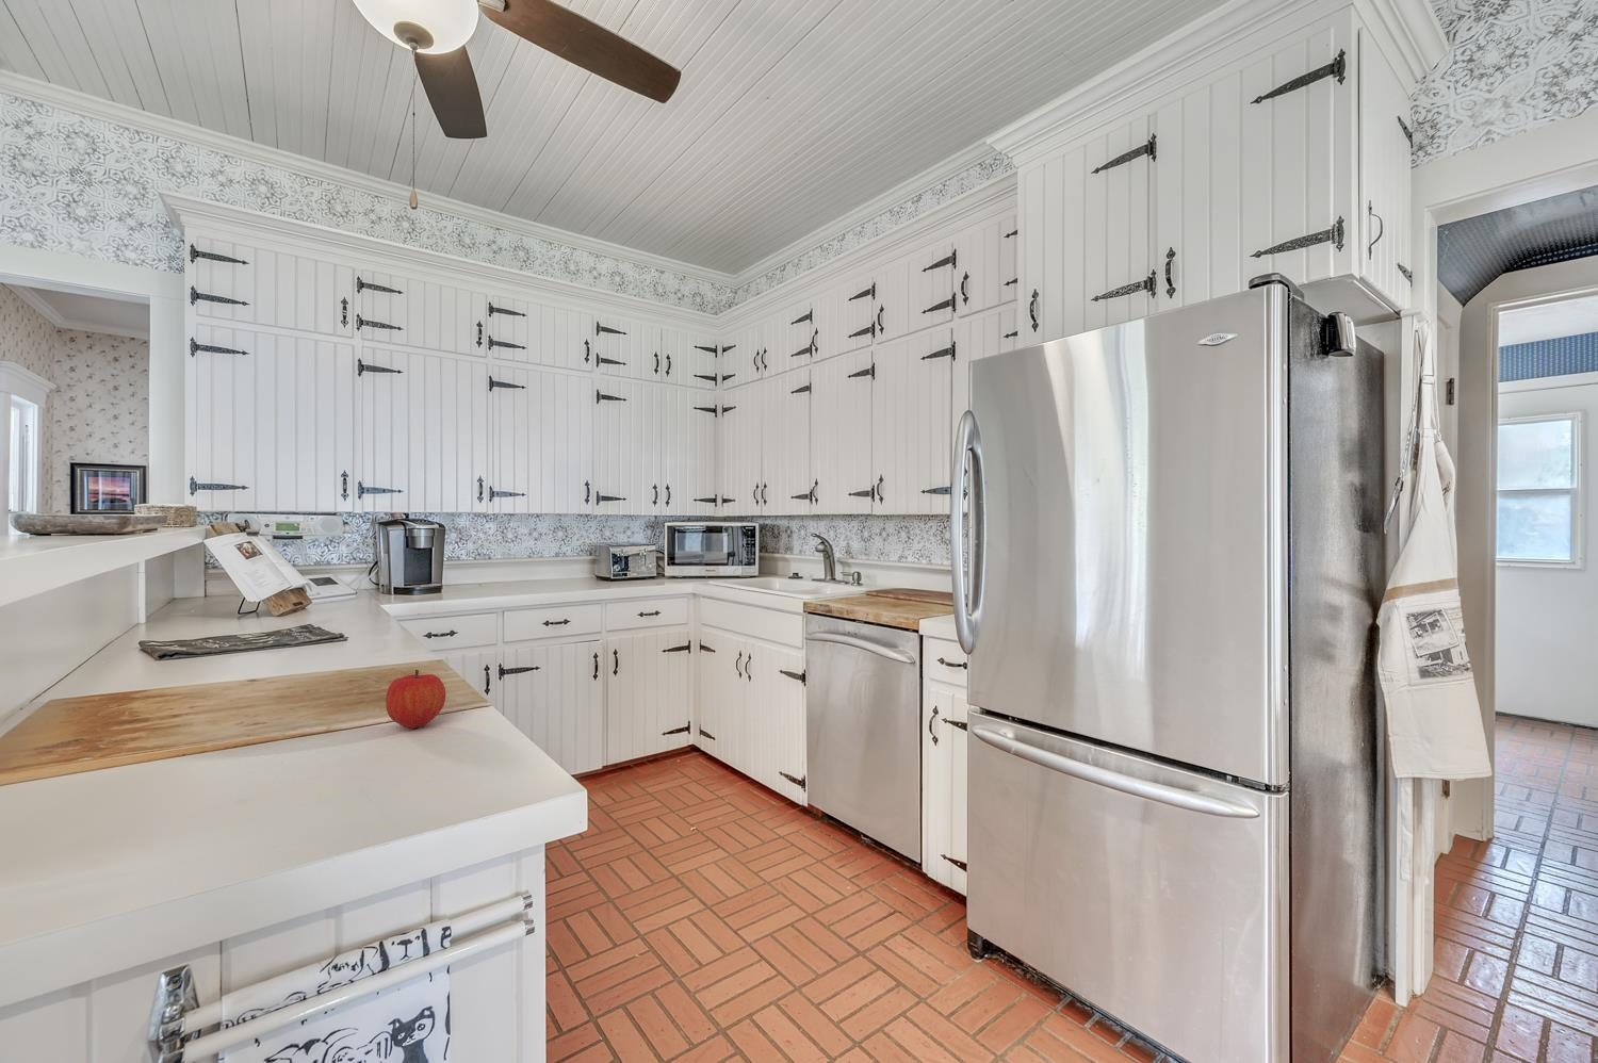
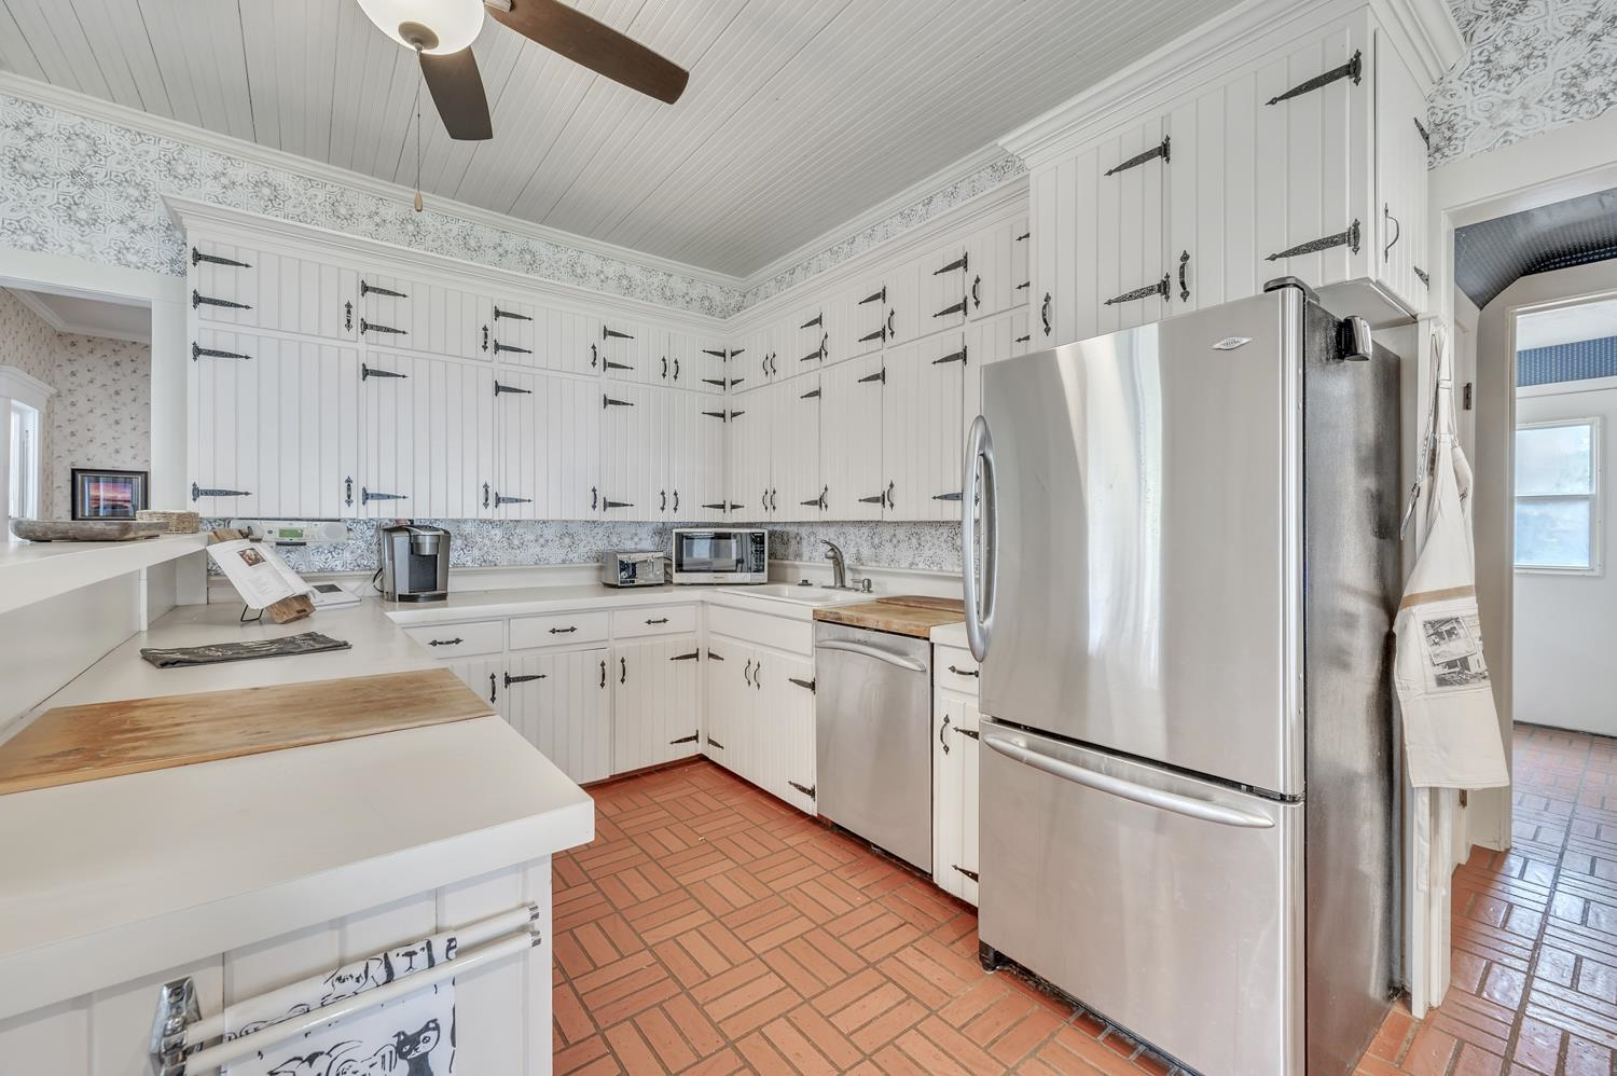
- fruit [384,669,446,730]
